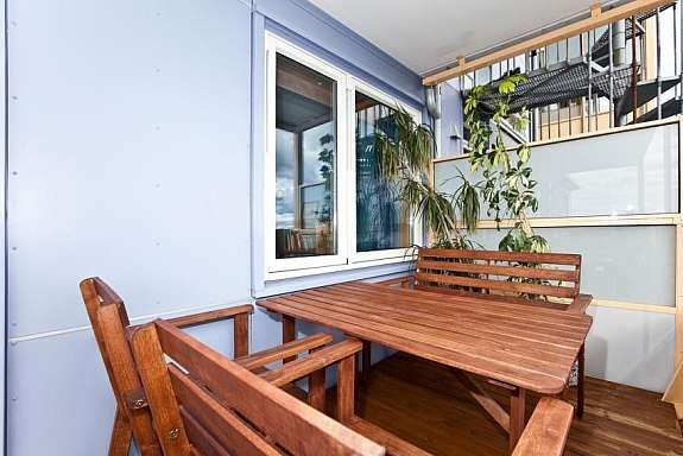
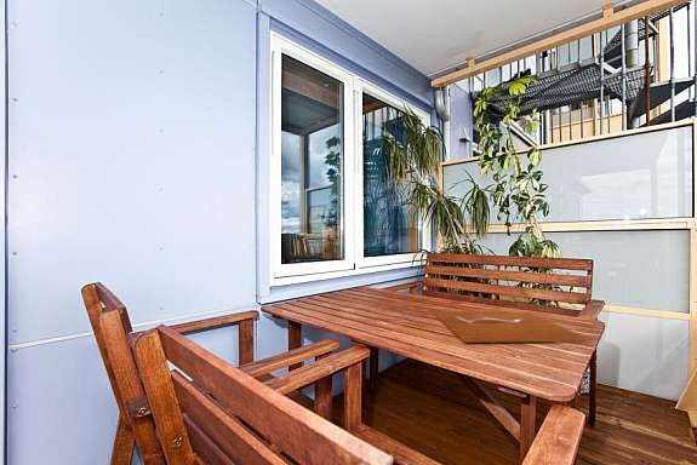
+ cutting board [430,310,595,344]
